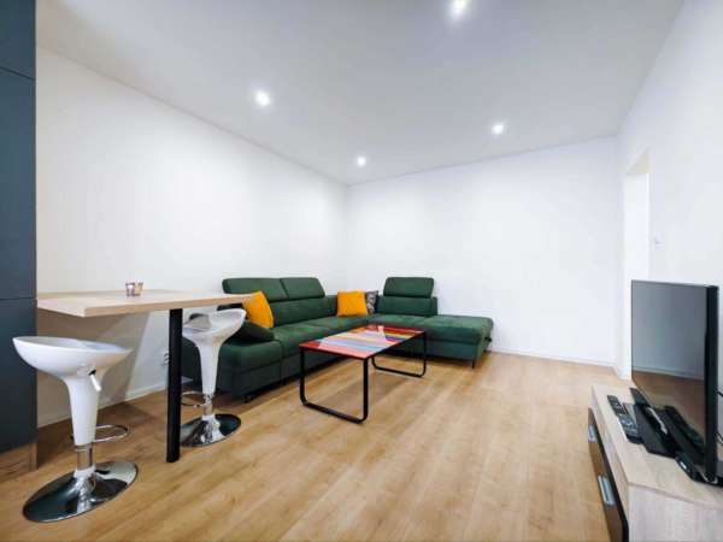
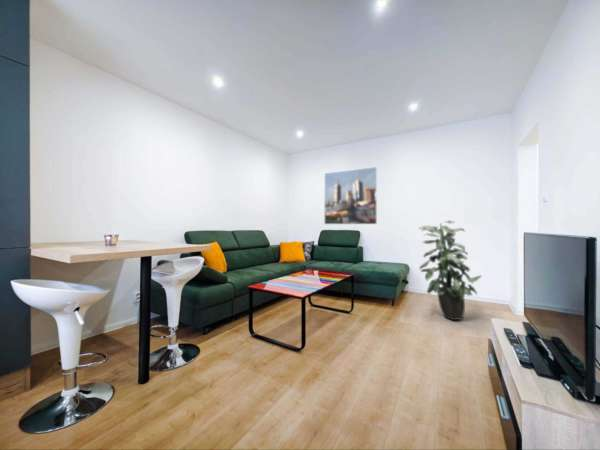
+ indoor plant [418,220,482,321]
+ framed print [323,166,378,225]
